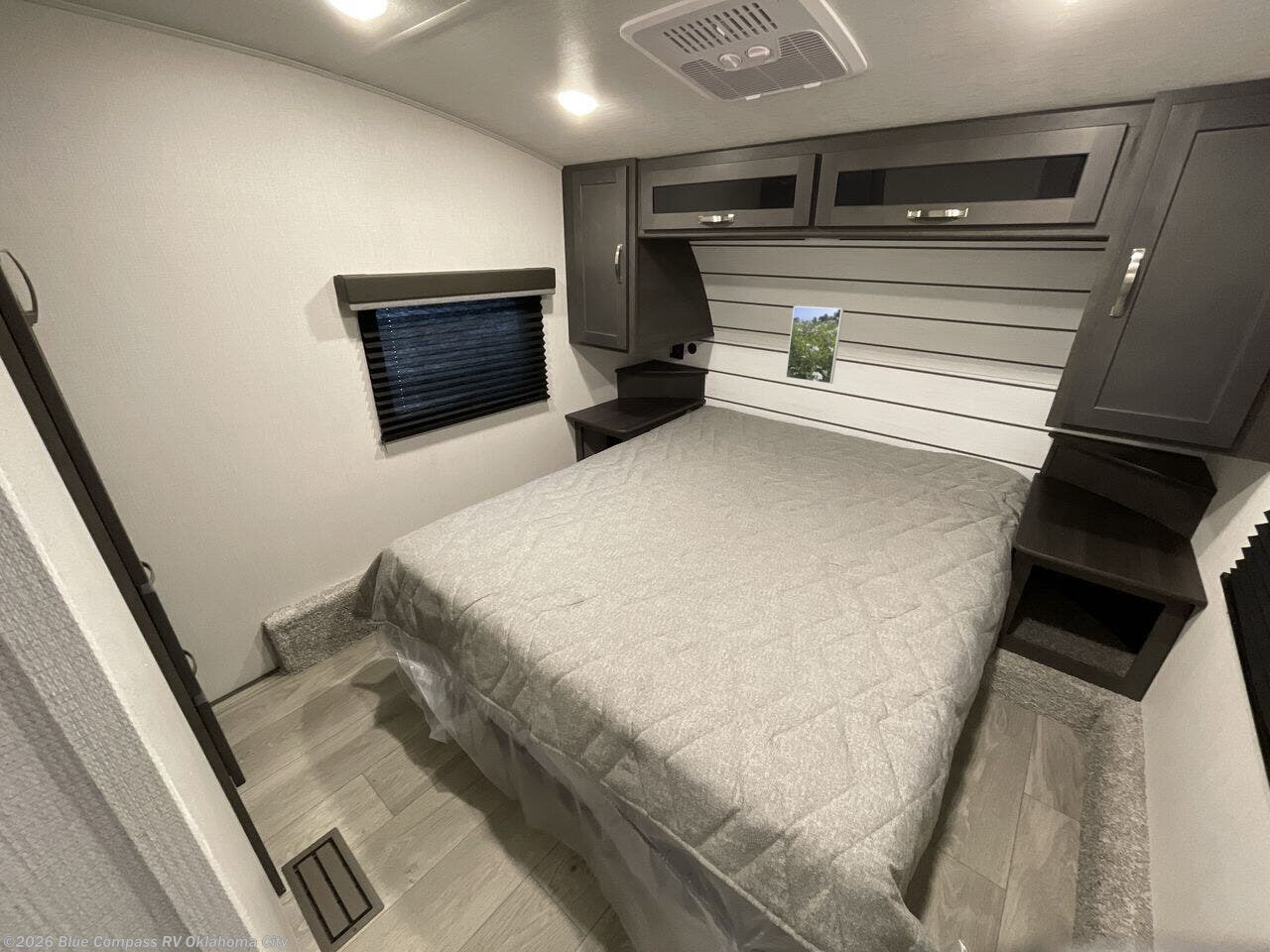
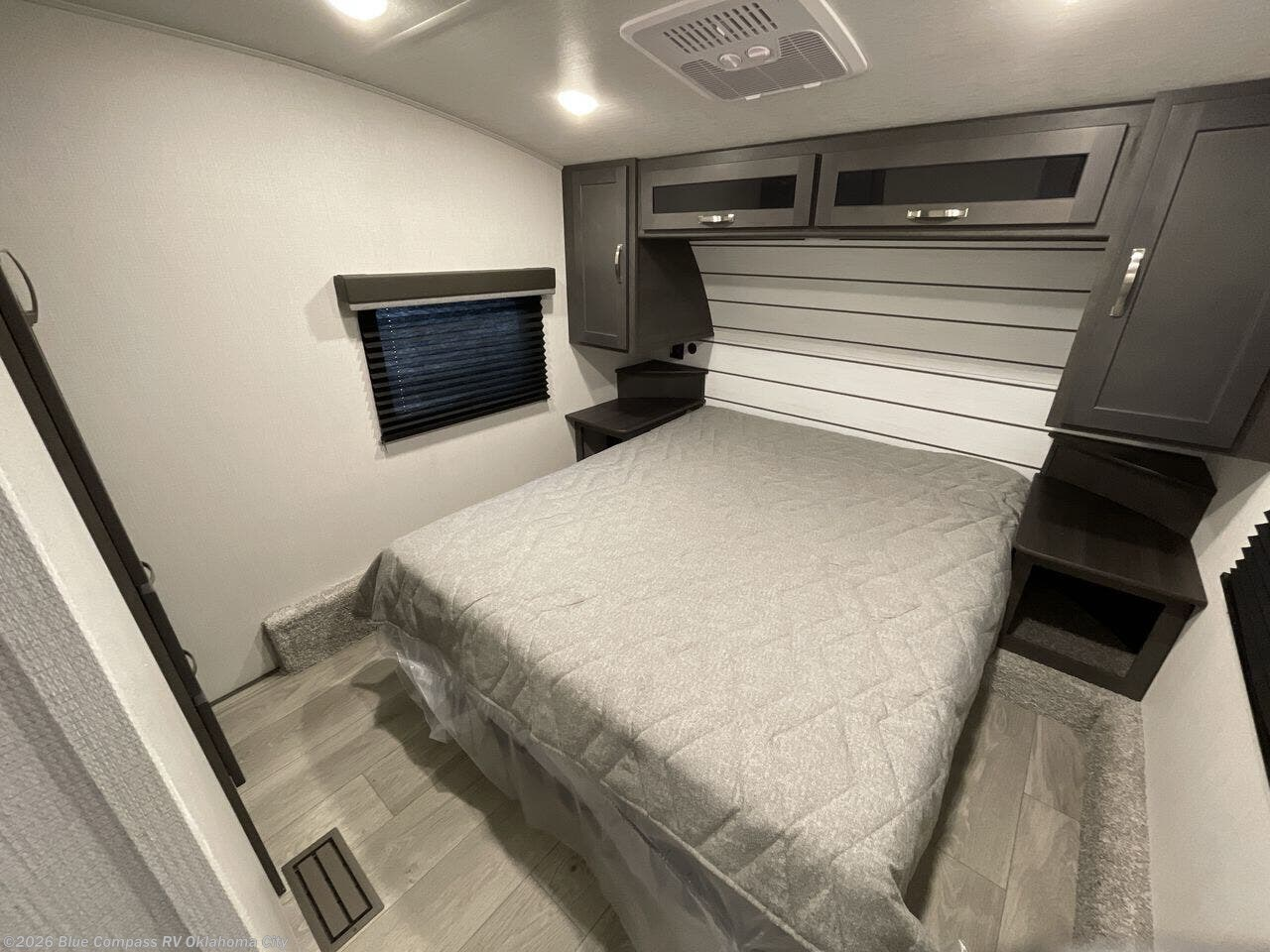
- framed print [785,304,845,385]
